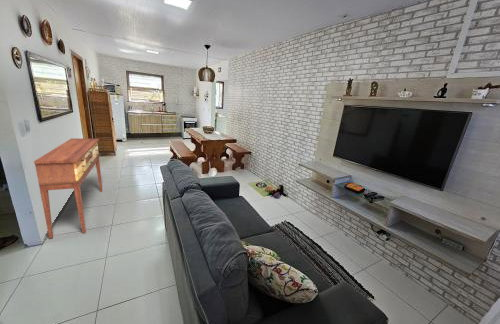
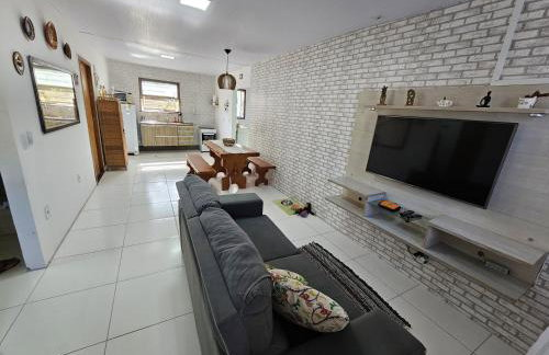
- console table [33,138,103,239]
